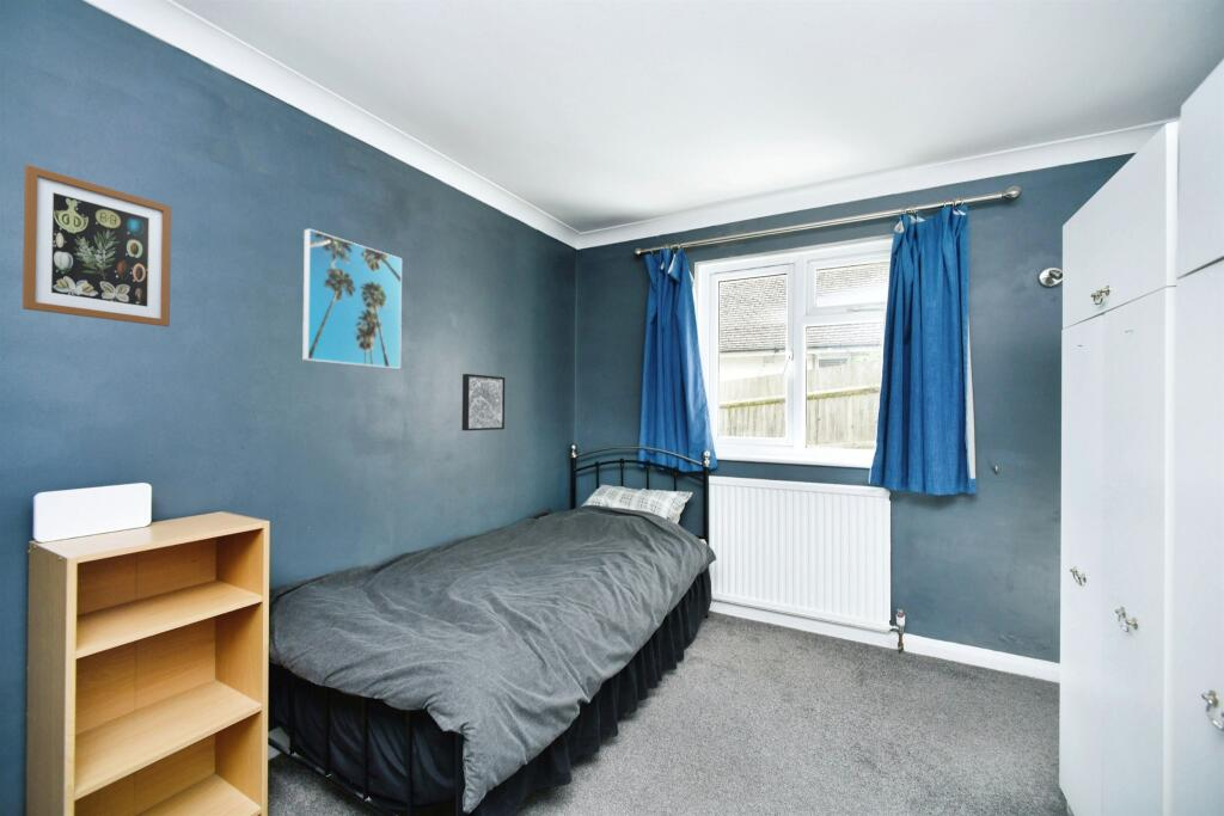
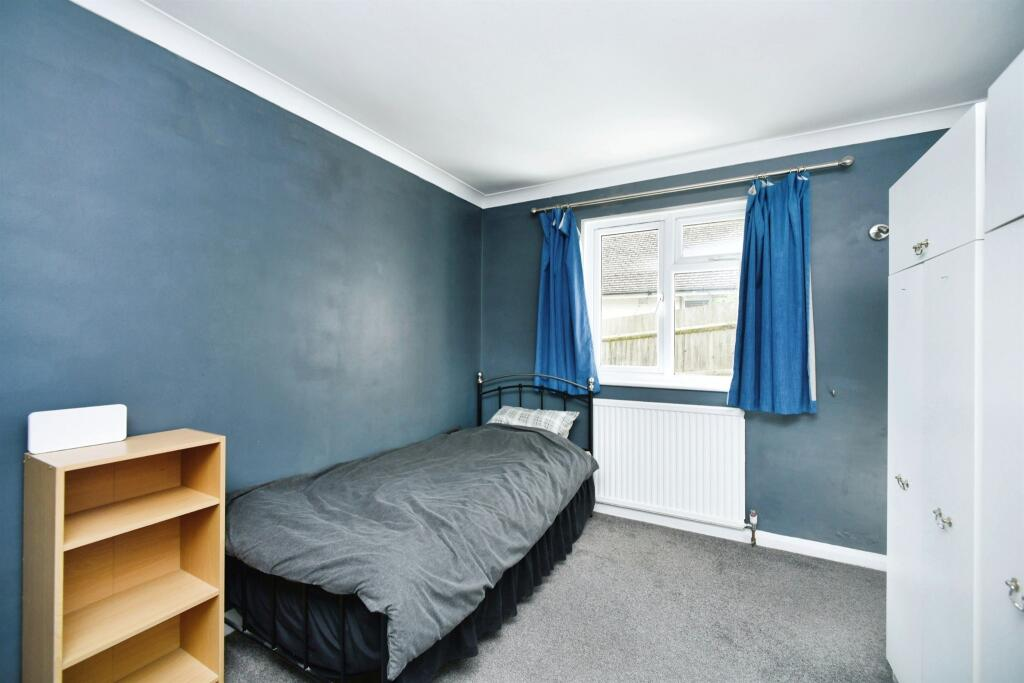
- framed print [301,227,403,370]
- wall art [22,164,172,327]
- wall art [461,373,506,431]
